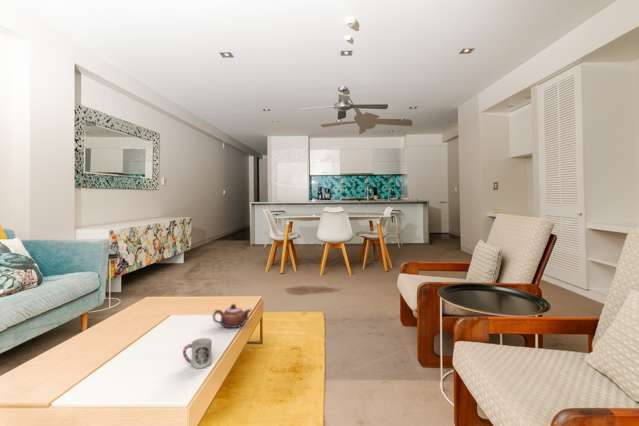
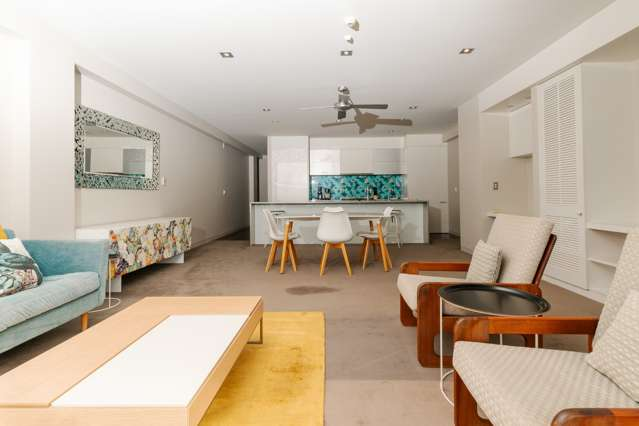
- cup [182,337,213,369]
- teapot [212,303,252,329]
